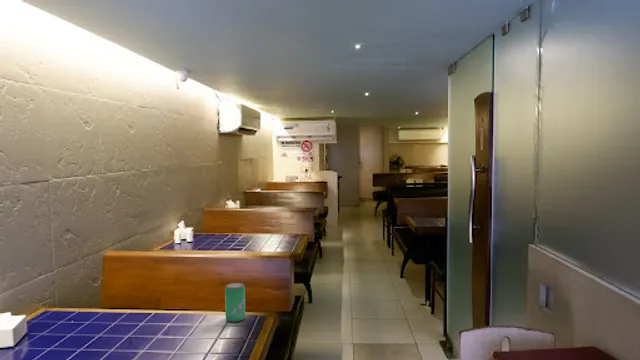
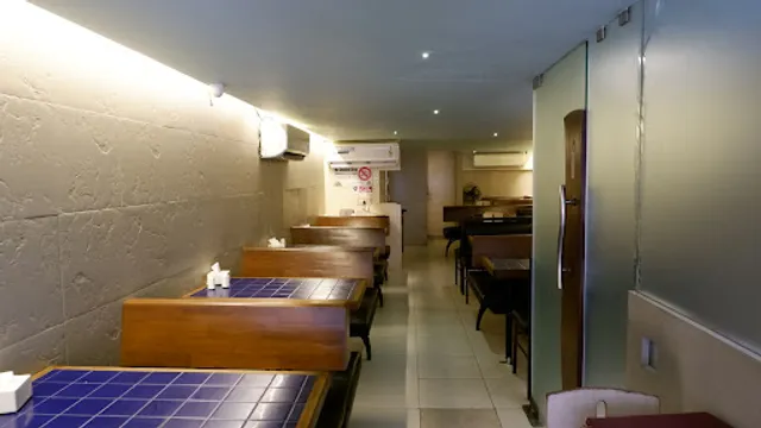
- beverage can [224,282,246,323]
